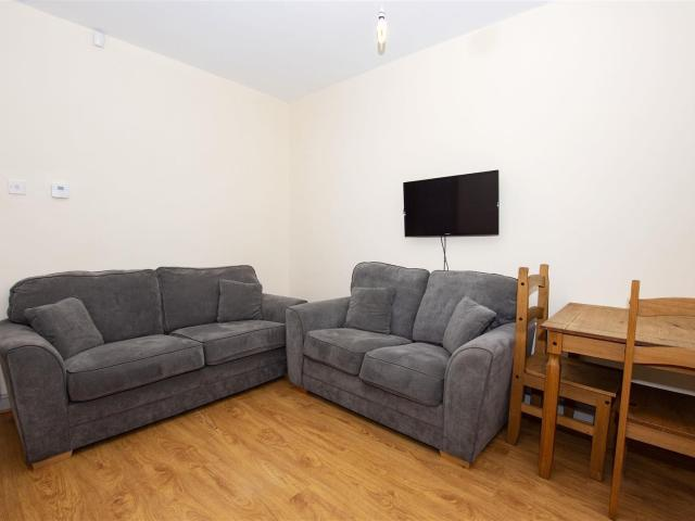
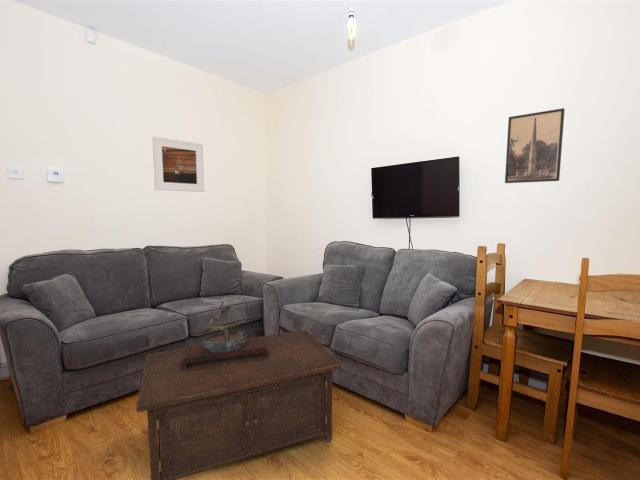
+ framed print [151,136,205,193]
+ cabinet [135,329,342,480]
+ bonsai tree [181,301,269,371]
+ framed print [504,107,566,184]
